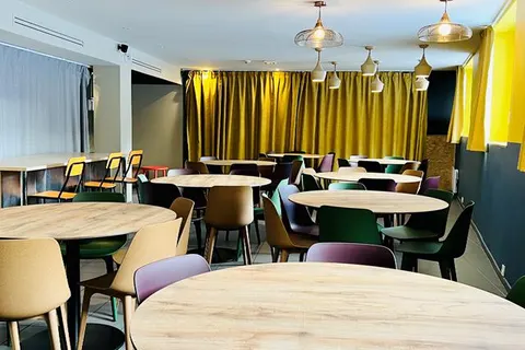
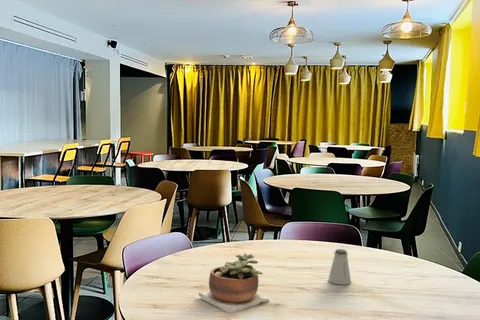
+ succulent plant [198,252,271,314]
+ saltshaker [327,248,352,286]
